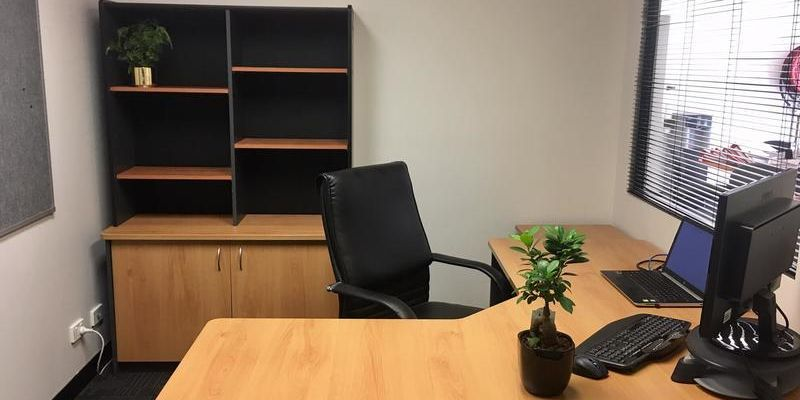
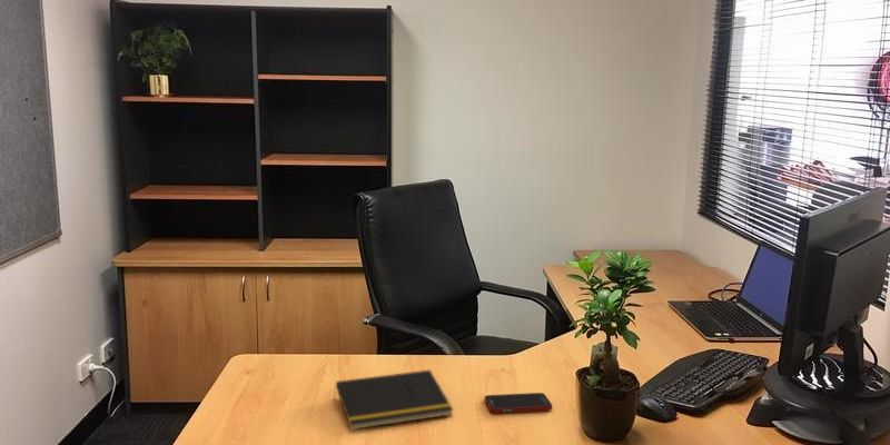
+ notepad [333,368,454,431]
+ cell phone [483,392,554,414]
